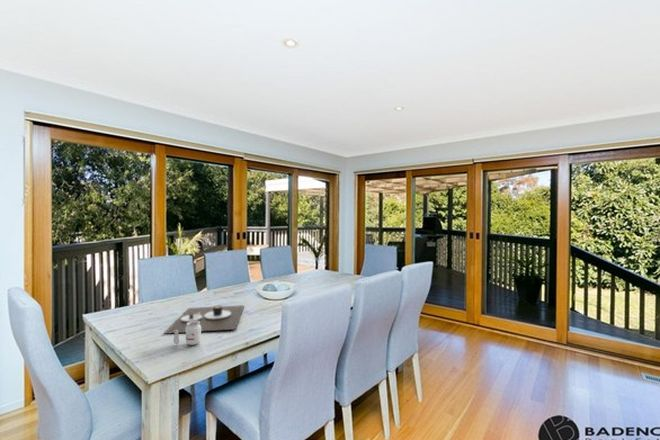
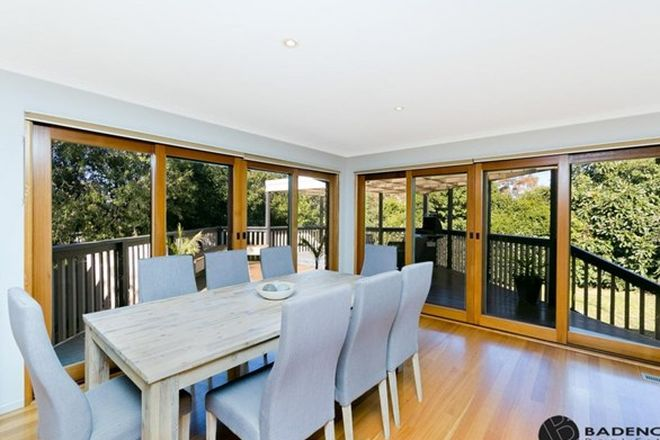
- candle [173,321,202,346]
- place mat [163,304,245,335]
